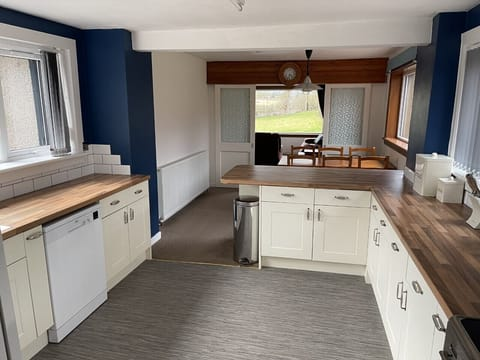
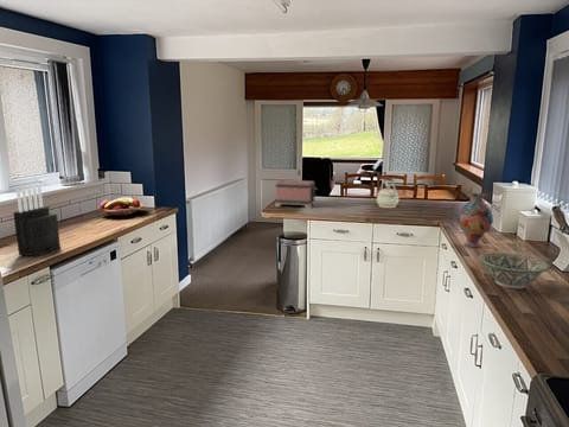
+ kettle [376,176,399,209]
+ knife block [12,185,62,257]
+ decorative bowl [477,251,551,289]
+ fruit basket [96,196,145,219]
+ vase [456,192,494,248]
+ toaster [274,179,318,210]
